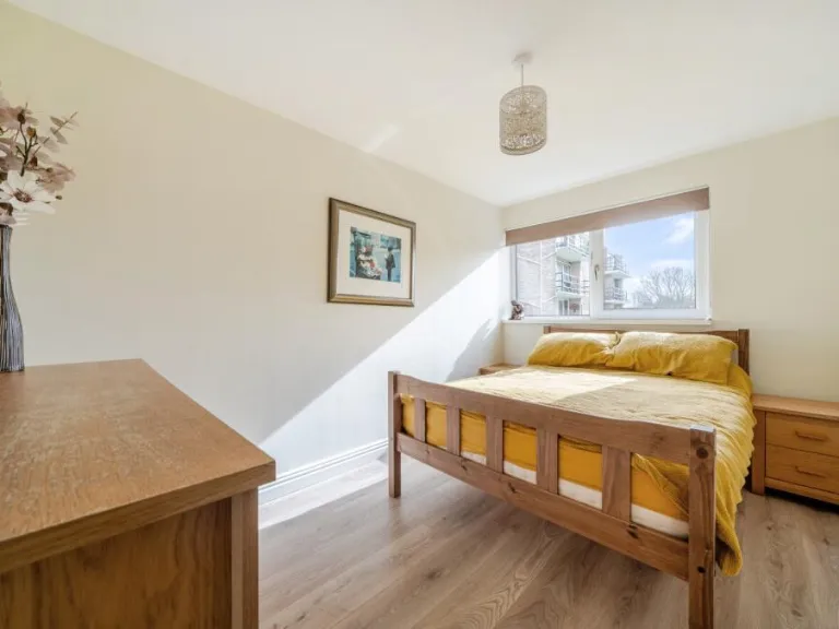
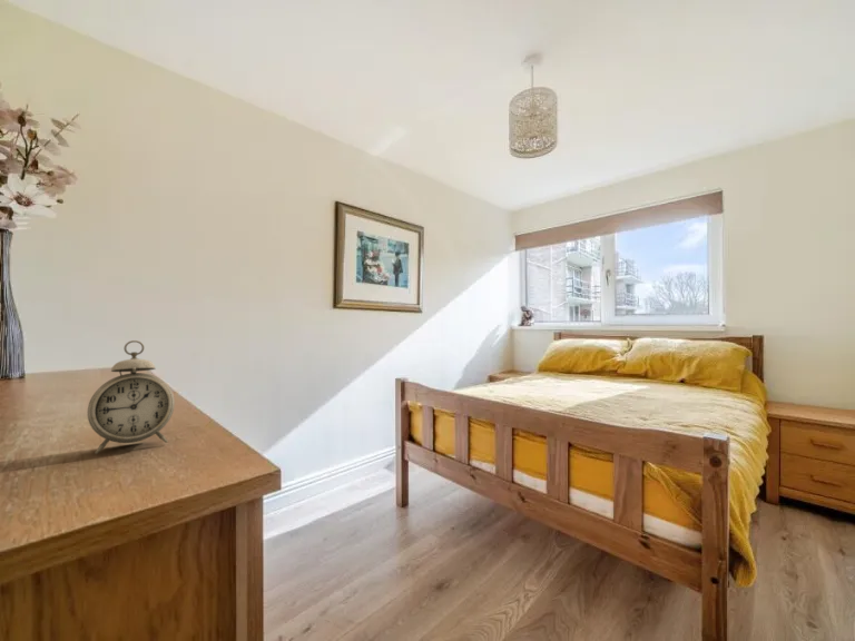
+ alarm clock [87,339,176,455]
